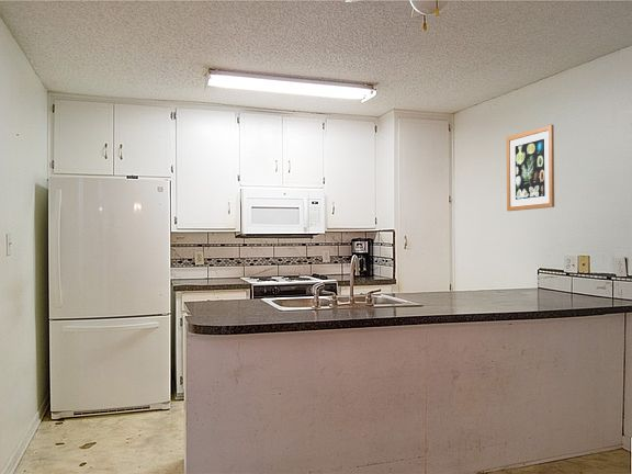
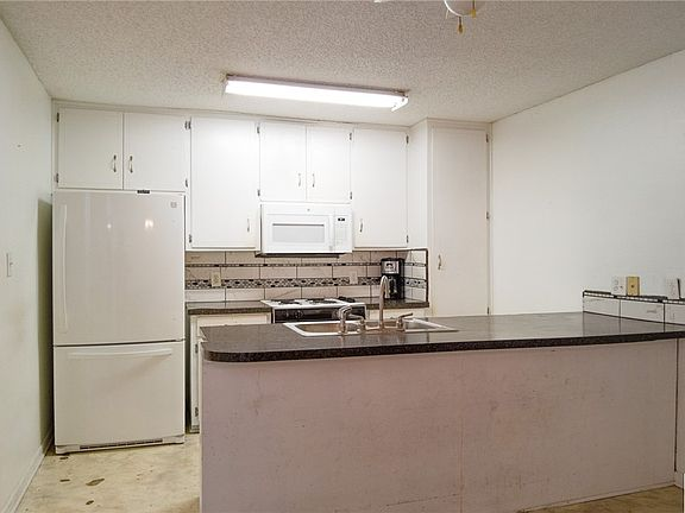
- wall art [506,124,555,212]
